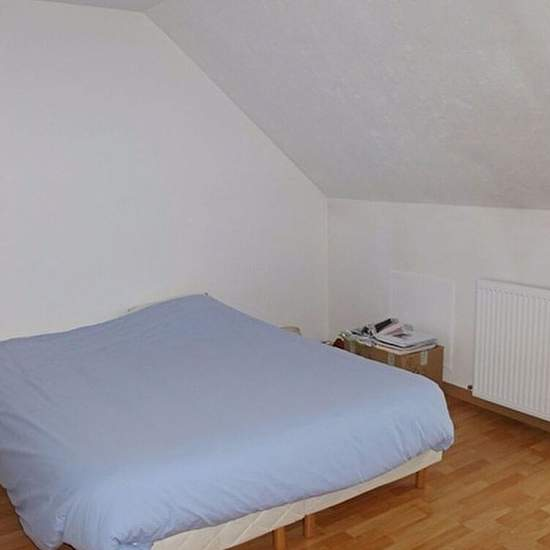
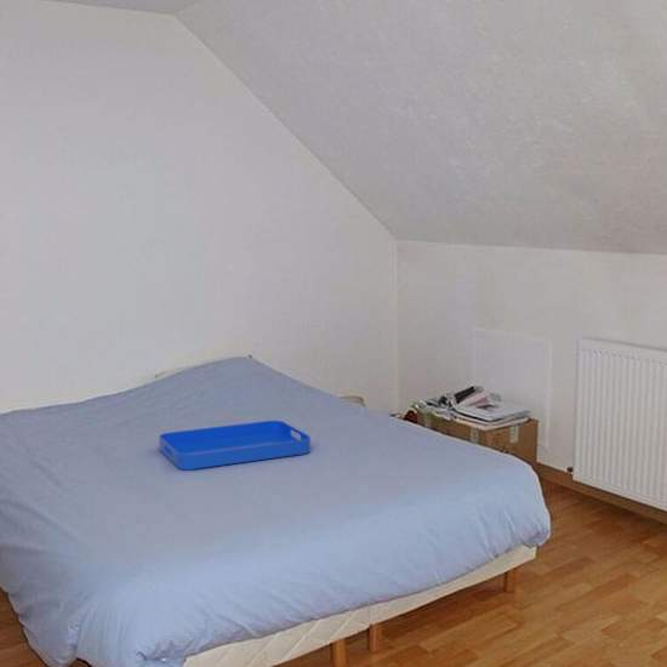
+ serving tray [158,420,312,472]
